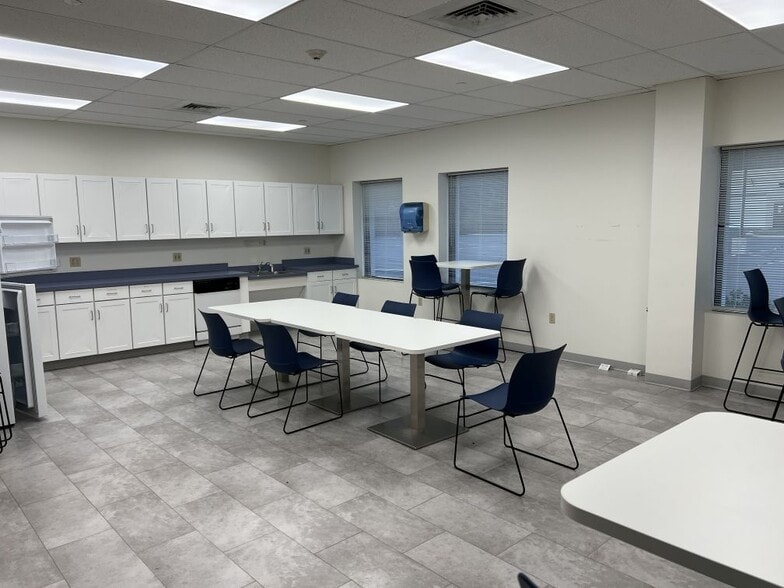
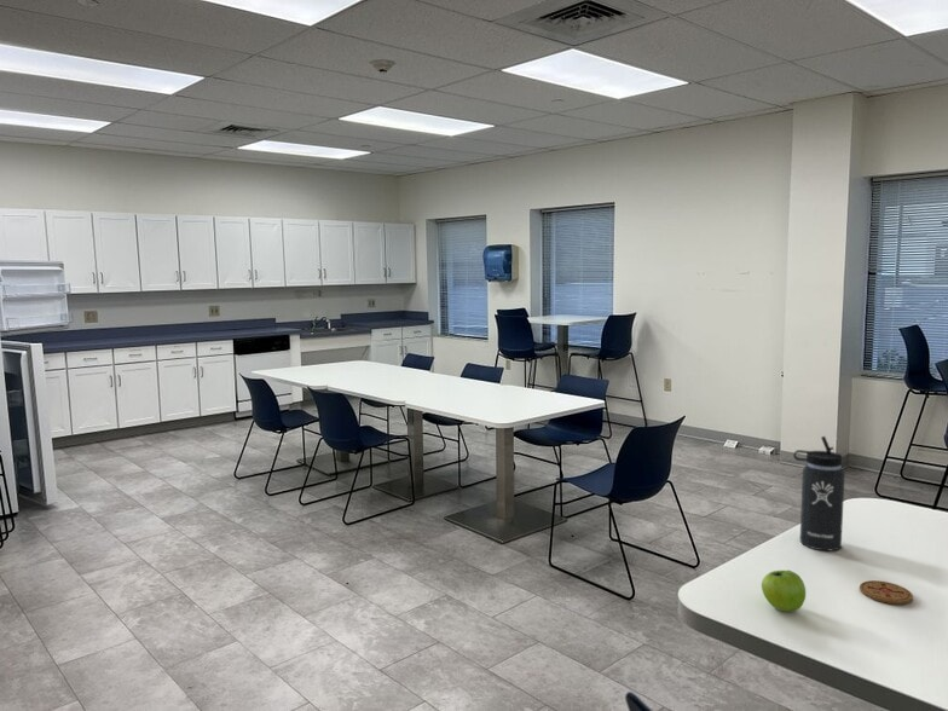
+ fruit [761,570,807,613]
+ coaster [859,579,914,605]
+ thermos bottle [793,435,845,551]
